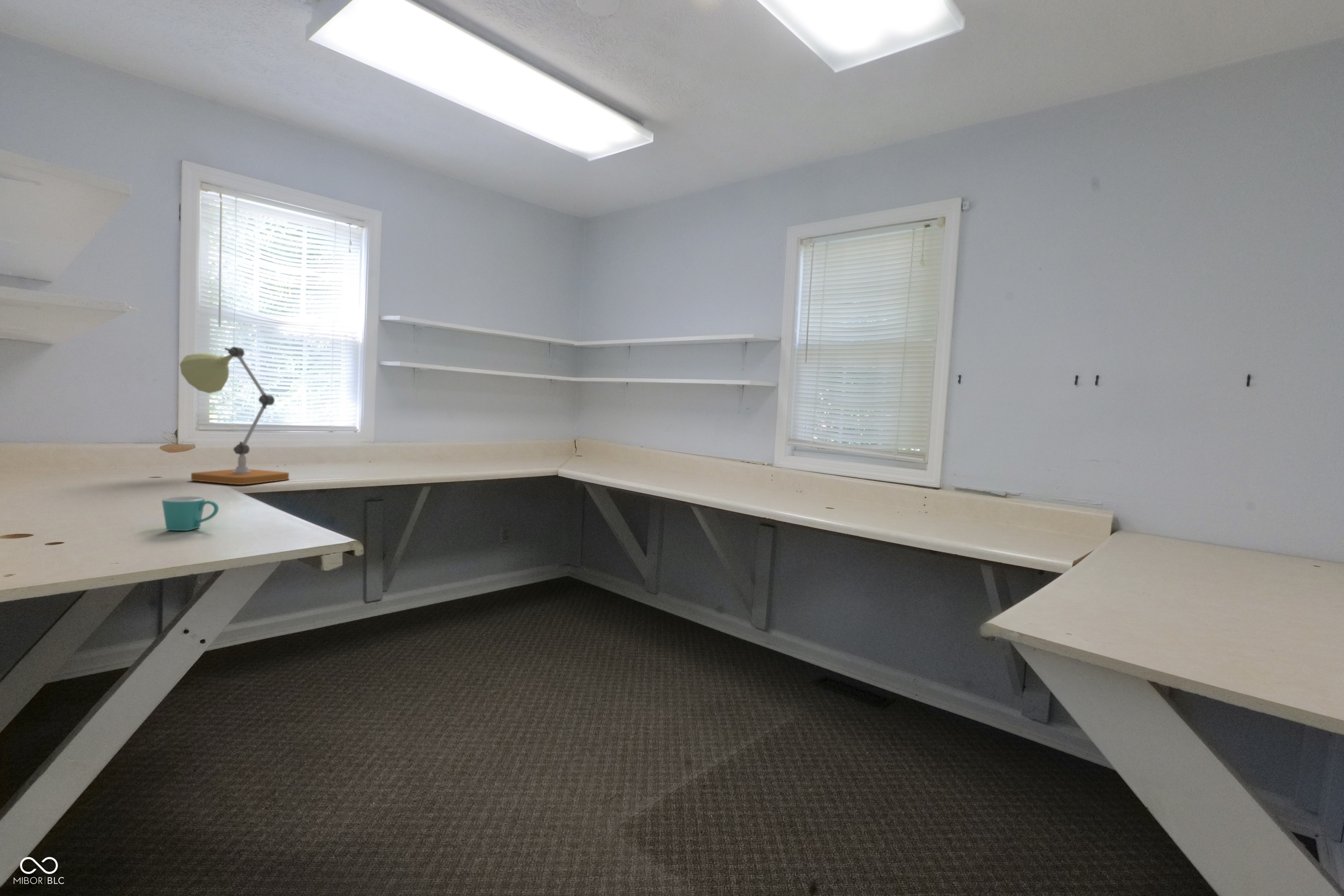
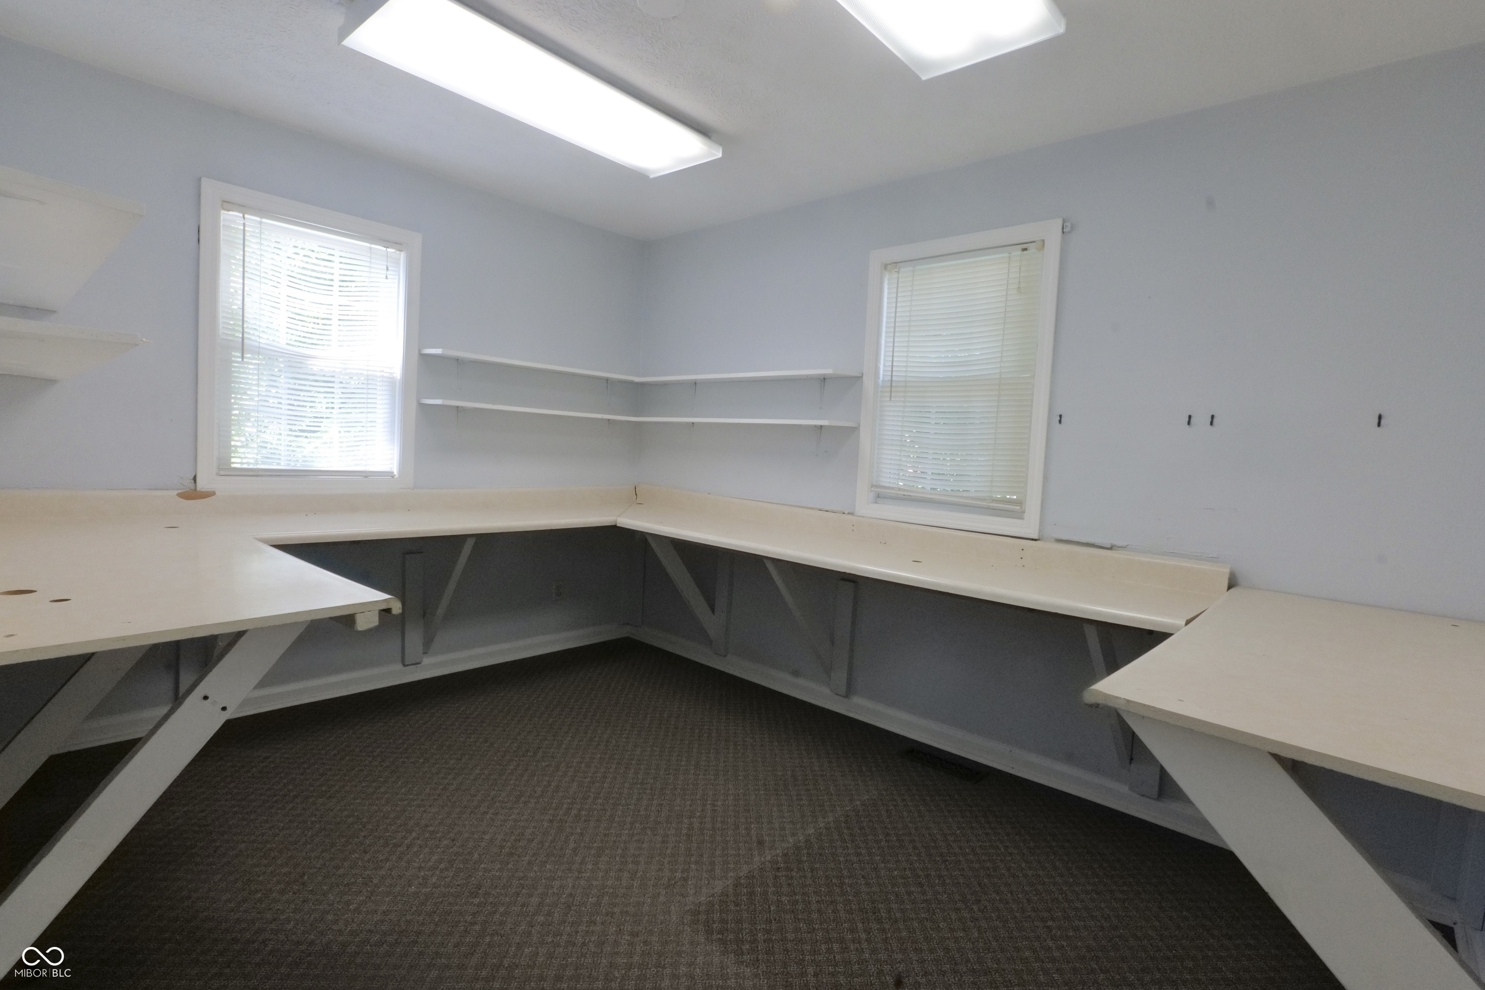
- desk lamp [179,346,289,485]
- mug [161,496,219,531]
